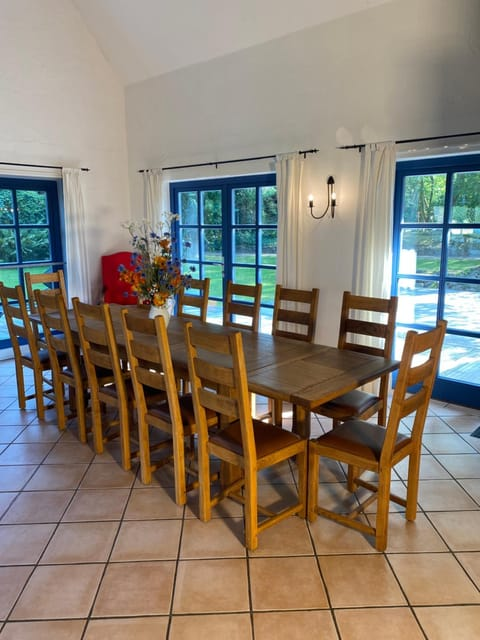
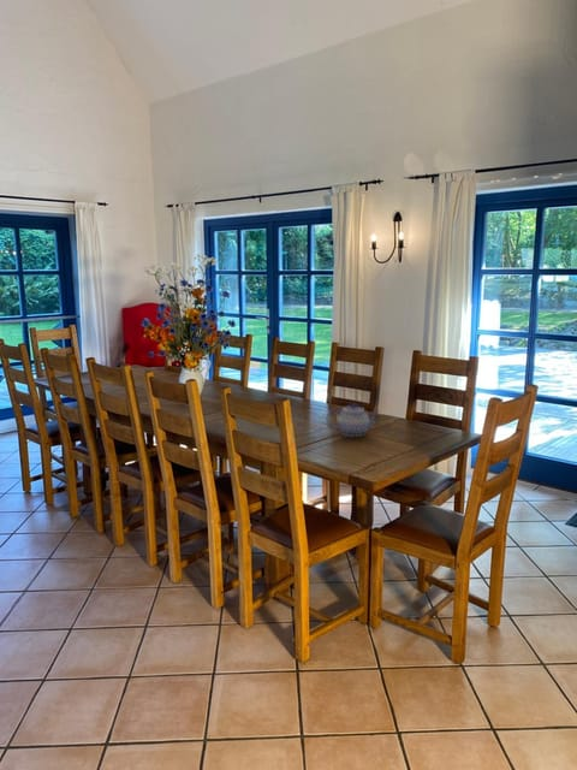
+ teapot [326,402,381,438]
